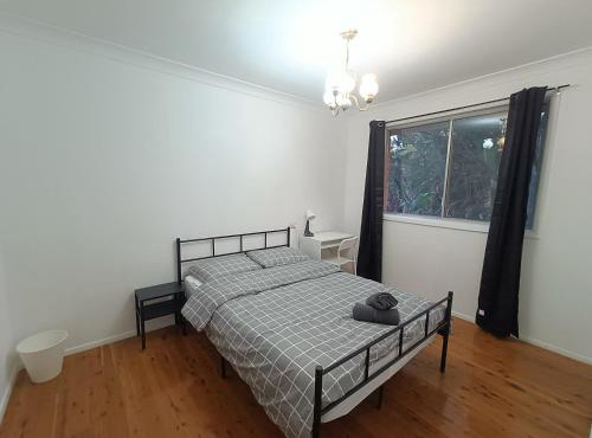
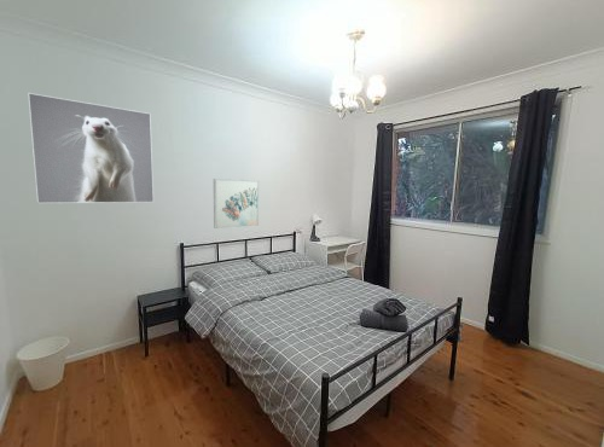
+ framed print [27,92,155,204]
+ wall art [213,178,260,230]
